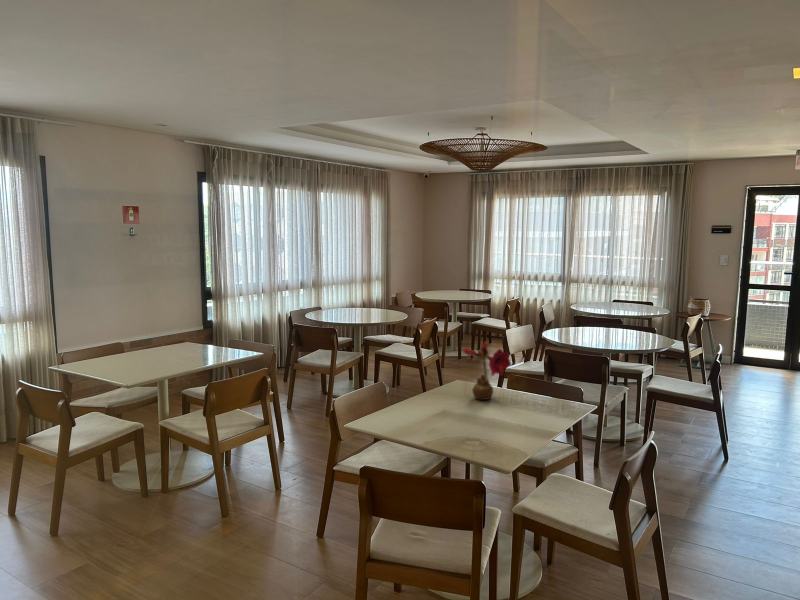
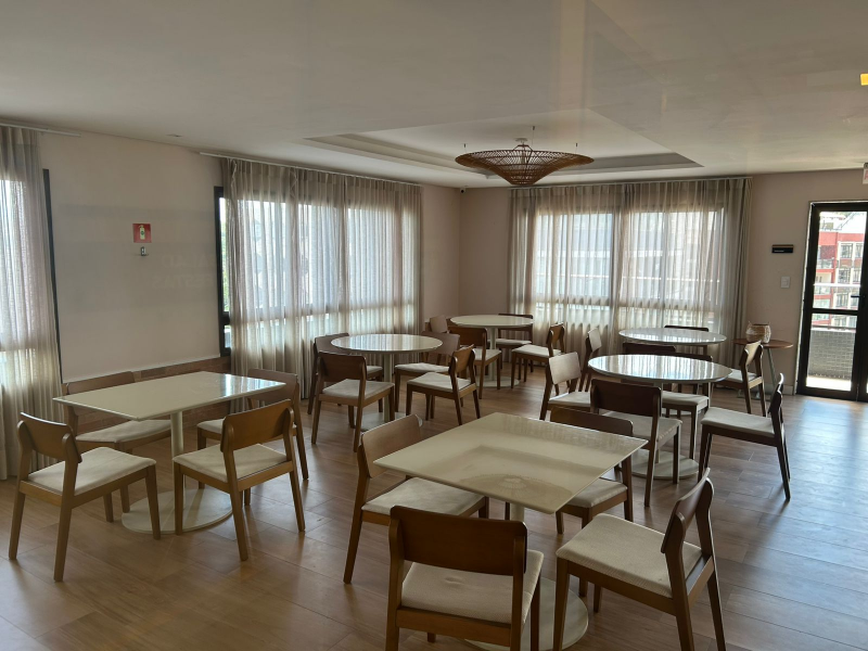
- flower [461,341,512,401]
